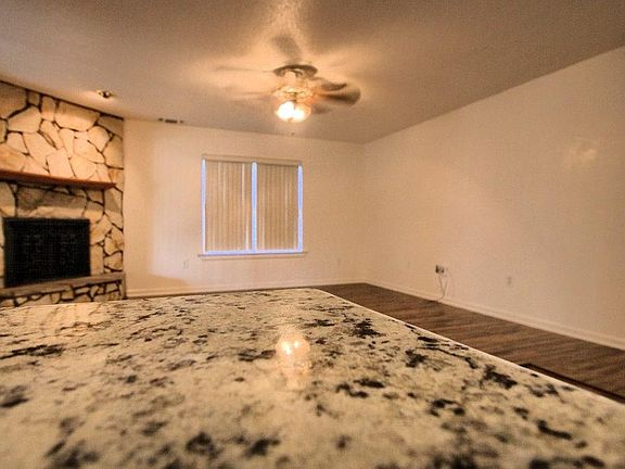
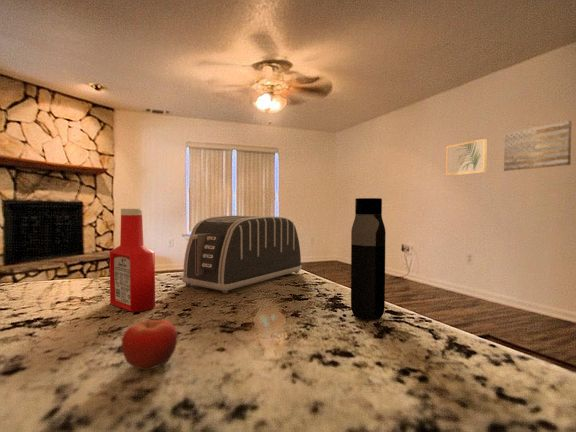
+ fruit [121,315,179,371]
+ wall art [503,120,573,172]
+ toaster [181,215,303,295]
+ soap bottle [109,208,156,313]
+ water bottle [350,197,387,321]
+ wall art [445,138,488,177]
